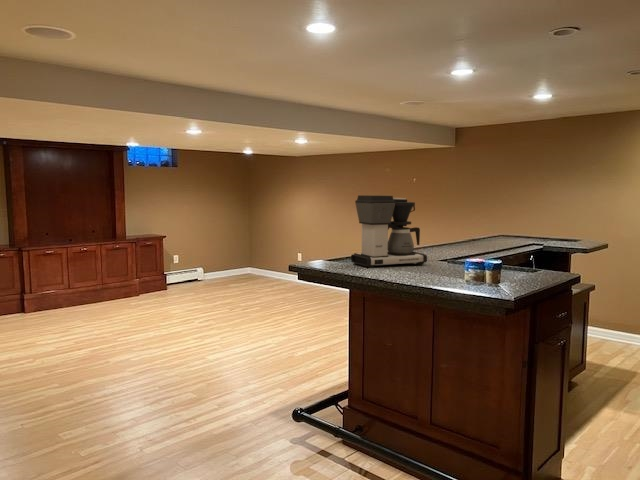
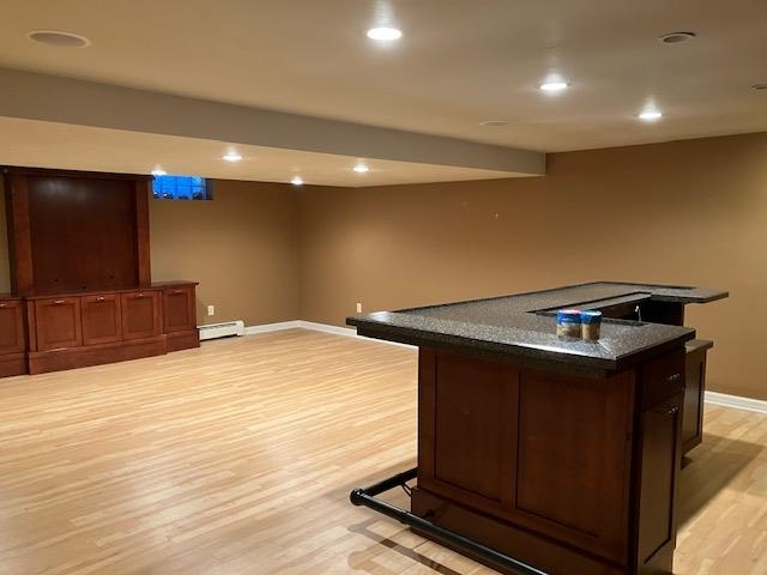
- coffee maker [350,194,428,269]
